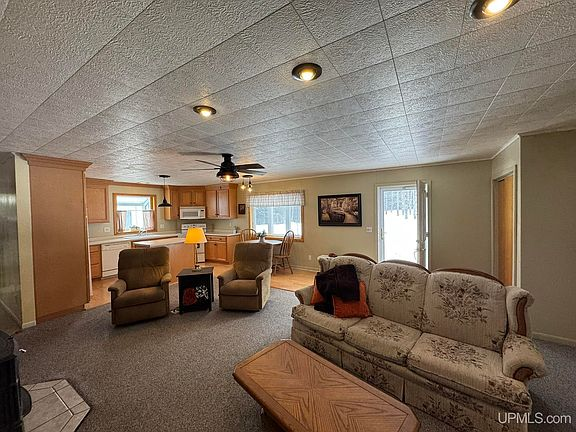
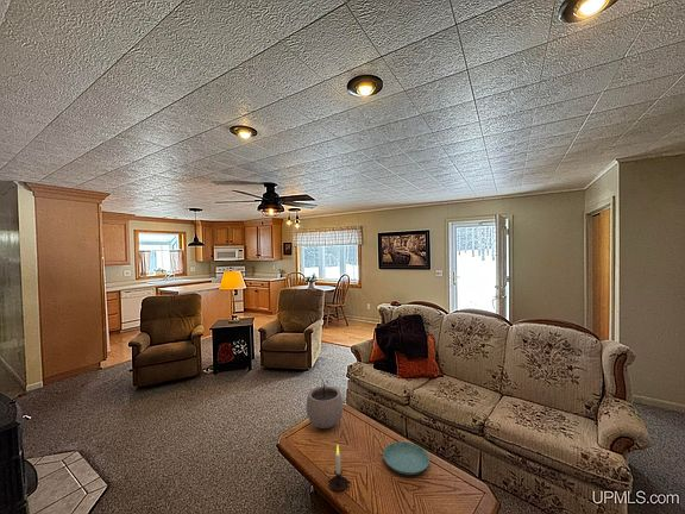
+ candle [328,445,352,491]
+ plant pot [306,378,345,430]
+ saucer [382,440,431,476]
